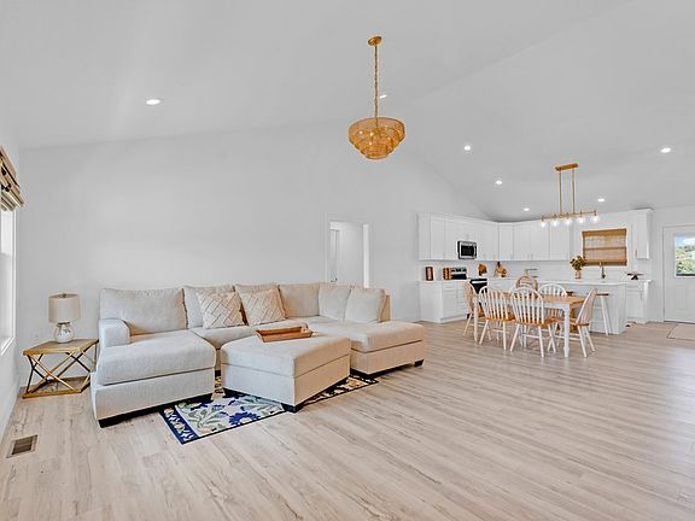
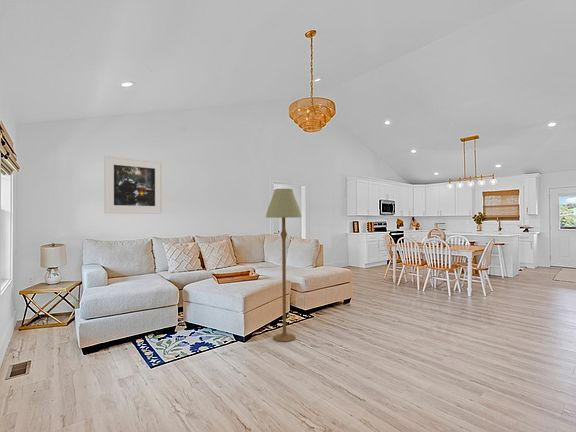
+ floor lamp [265,188,303,343]
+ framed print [104,155,164,215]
